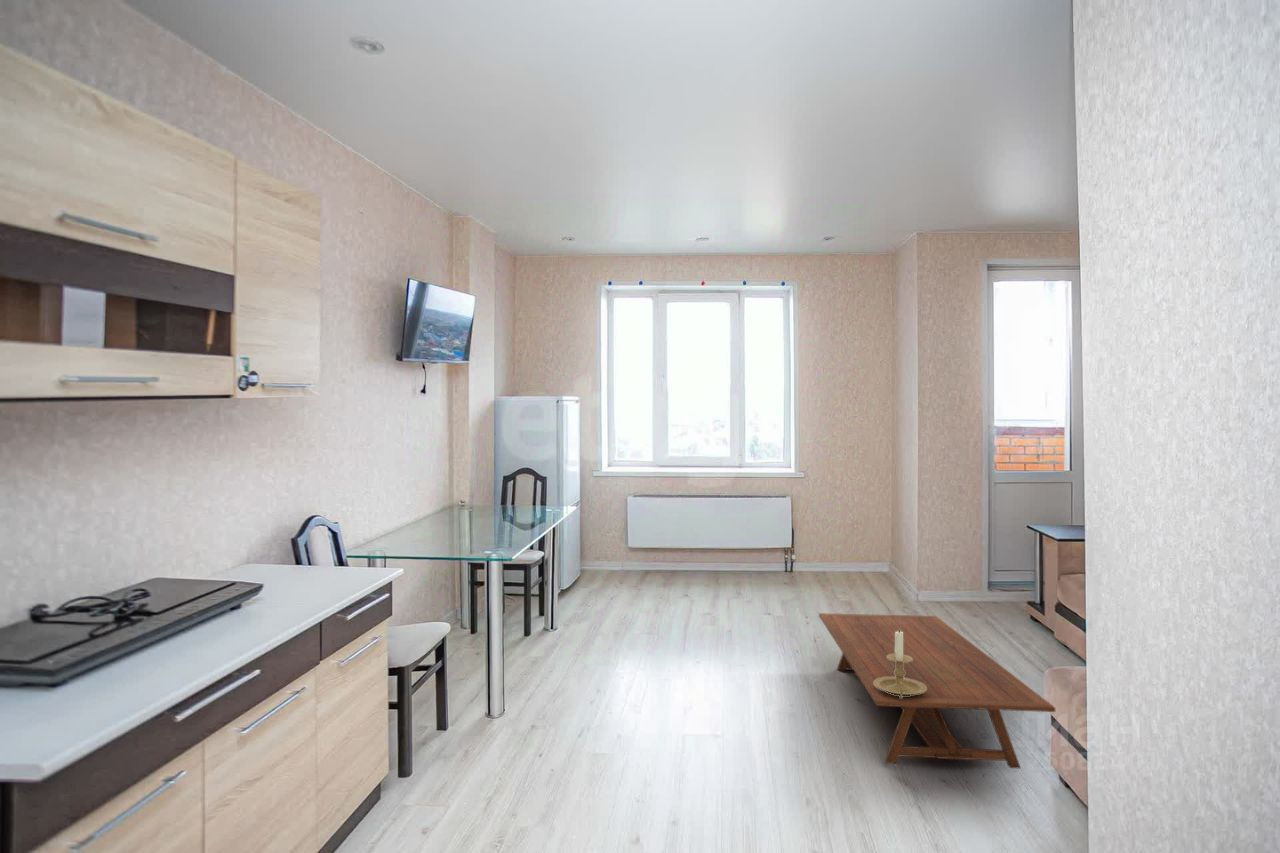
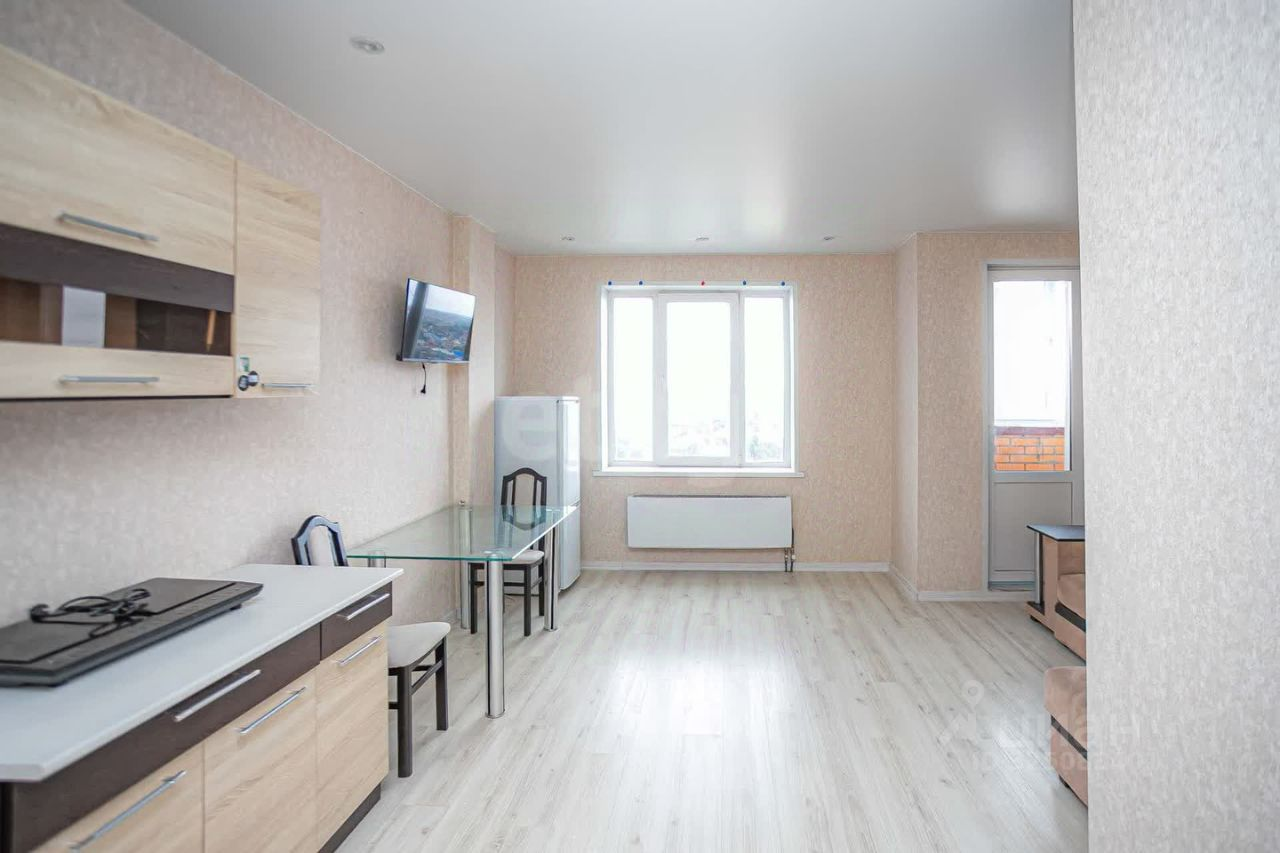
- candle holder [874,629,927,698]
- coffee table [818,612,1056,770]
